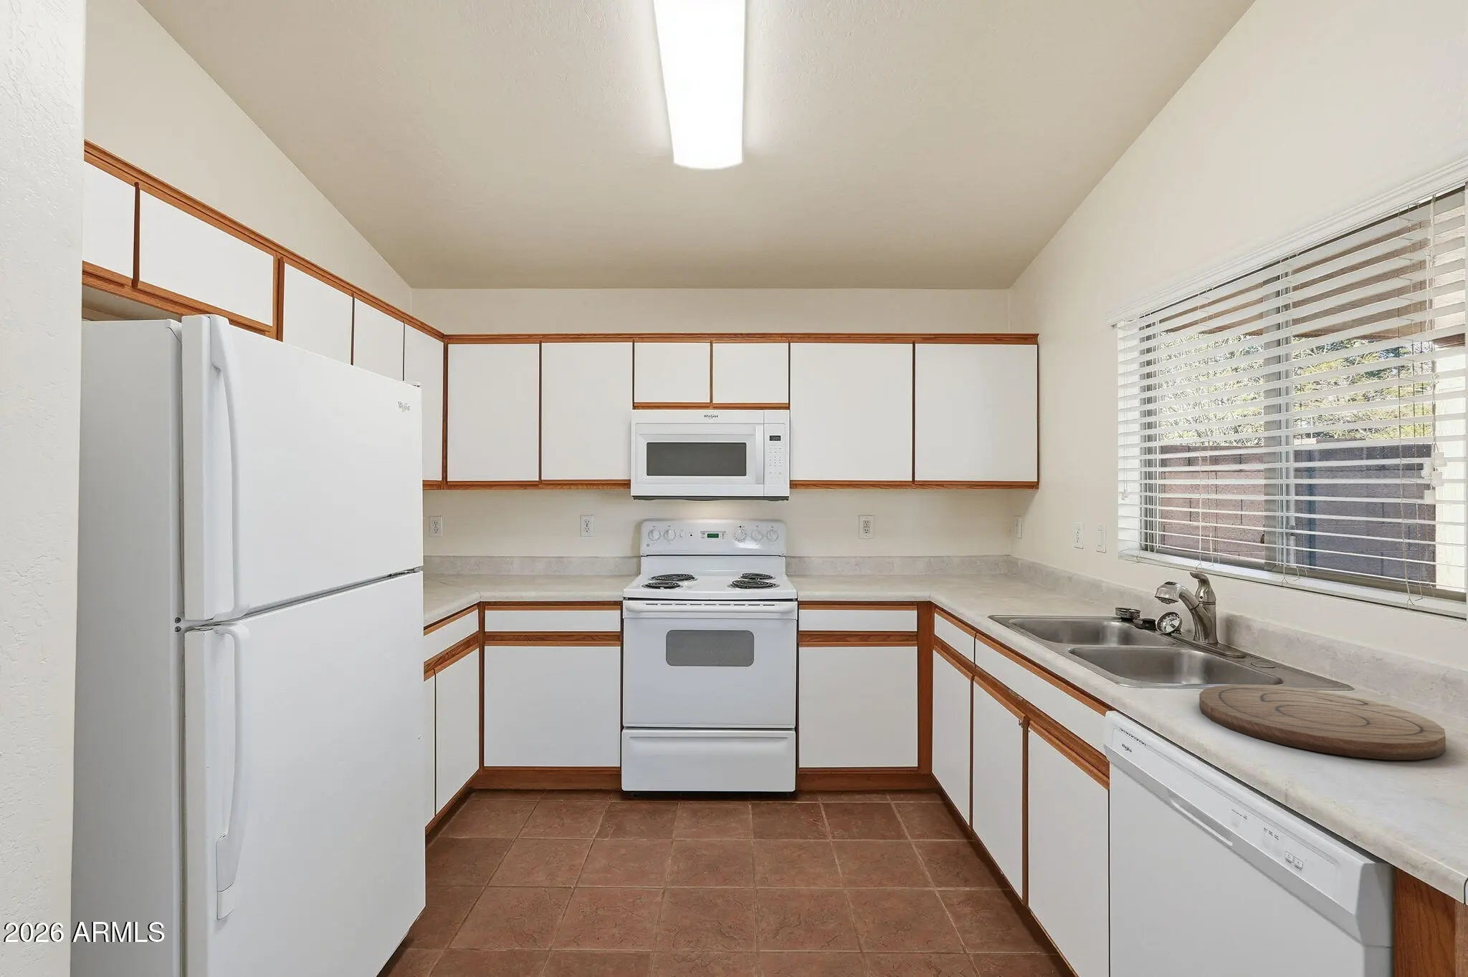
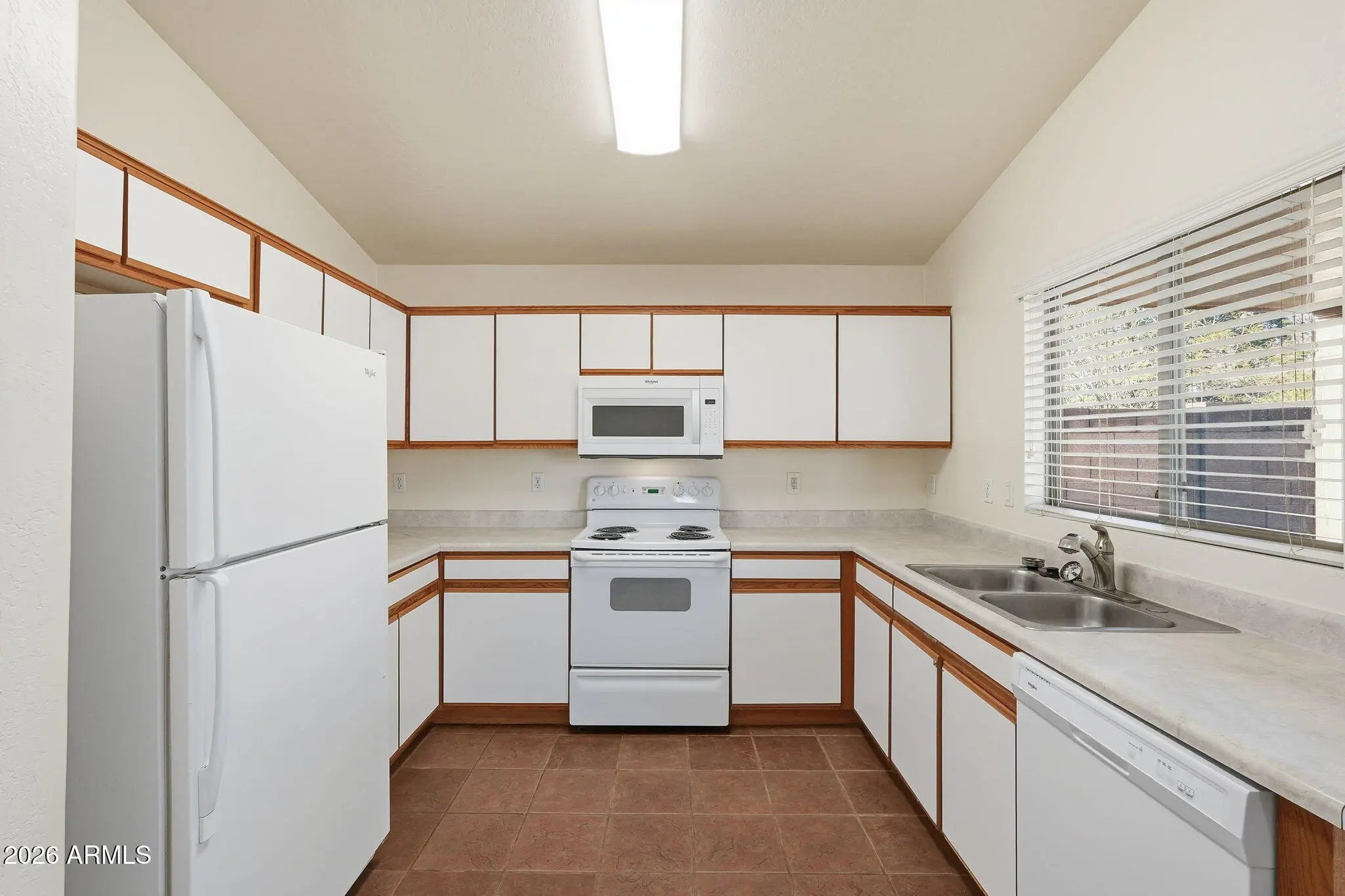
- cutting board [1198,684,1446,761]
